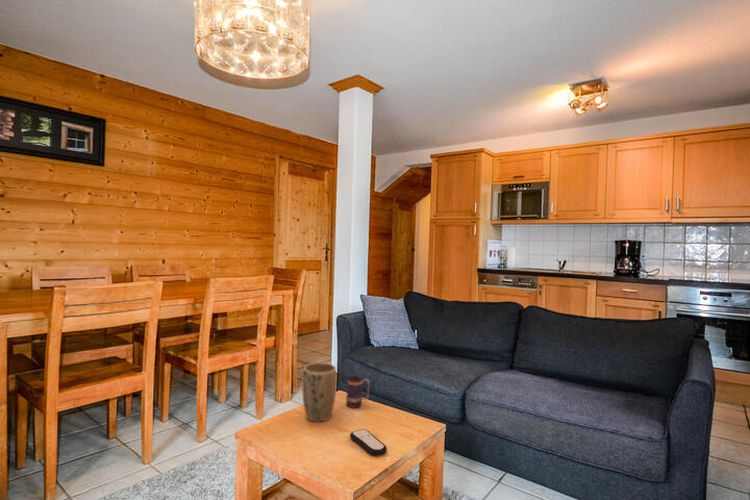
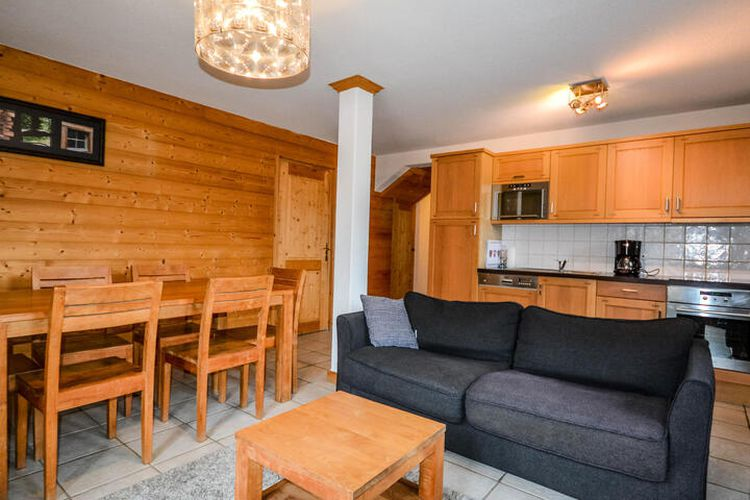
- mug [345,375,371,409]
- plant pot [302,362,337,423]
- remote control [349,428,388,457]
